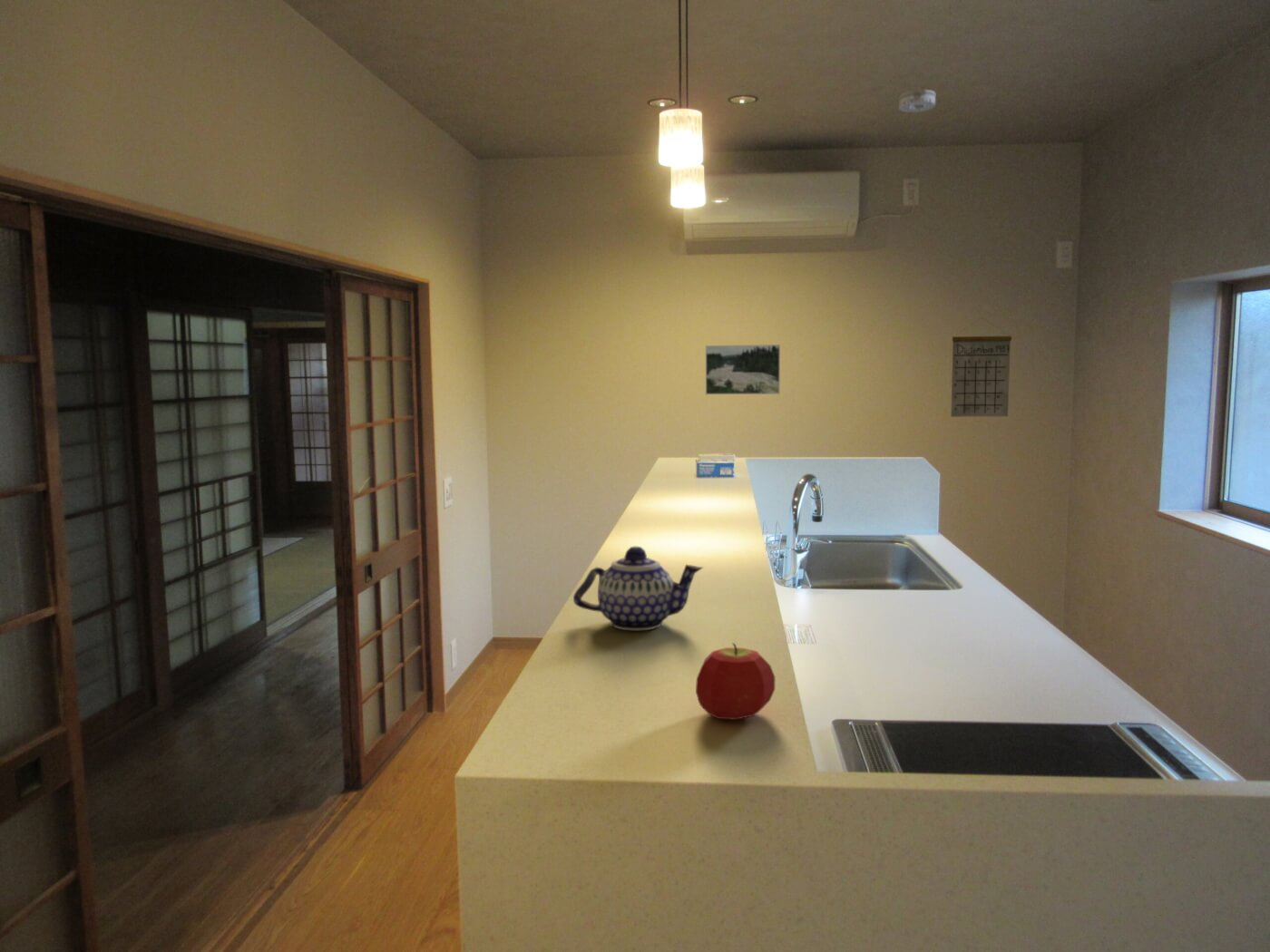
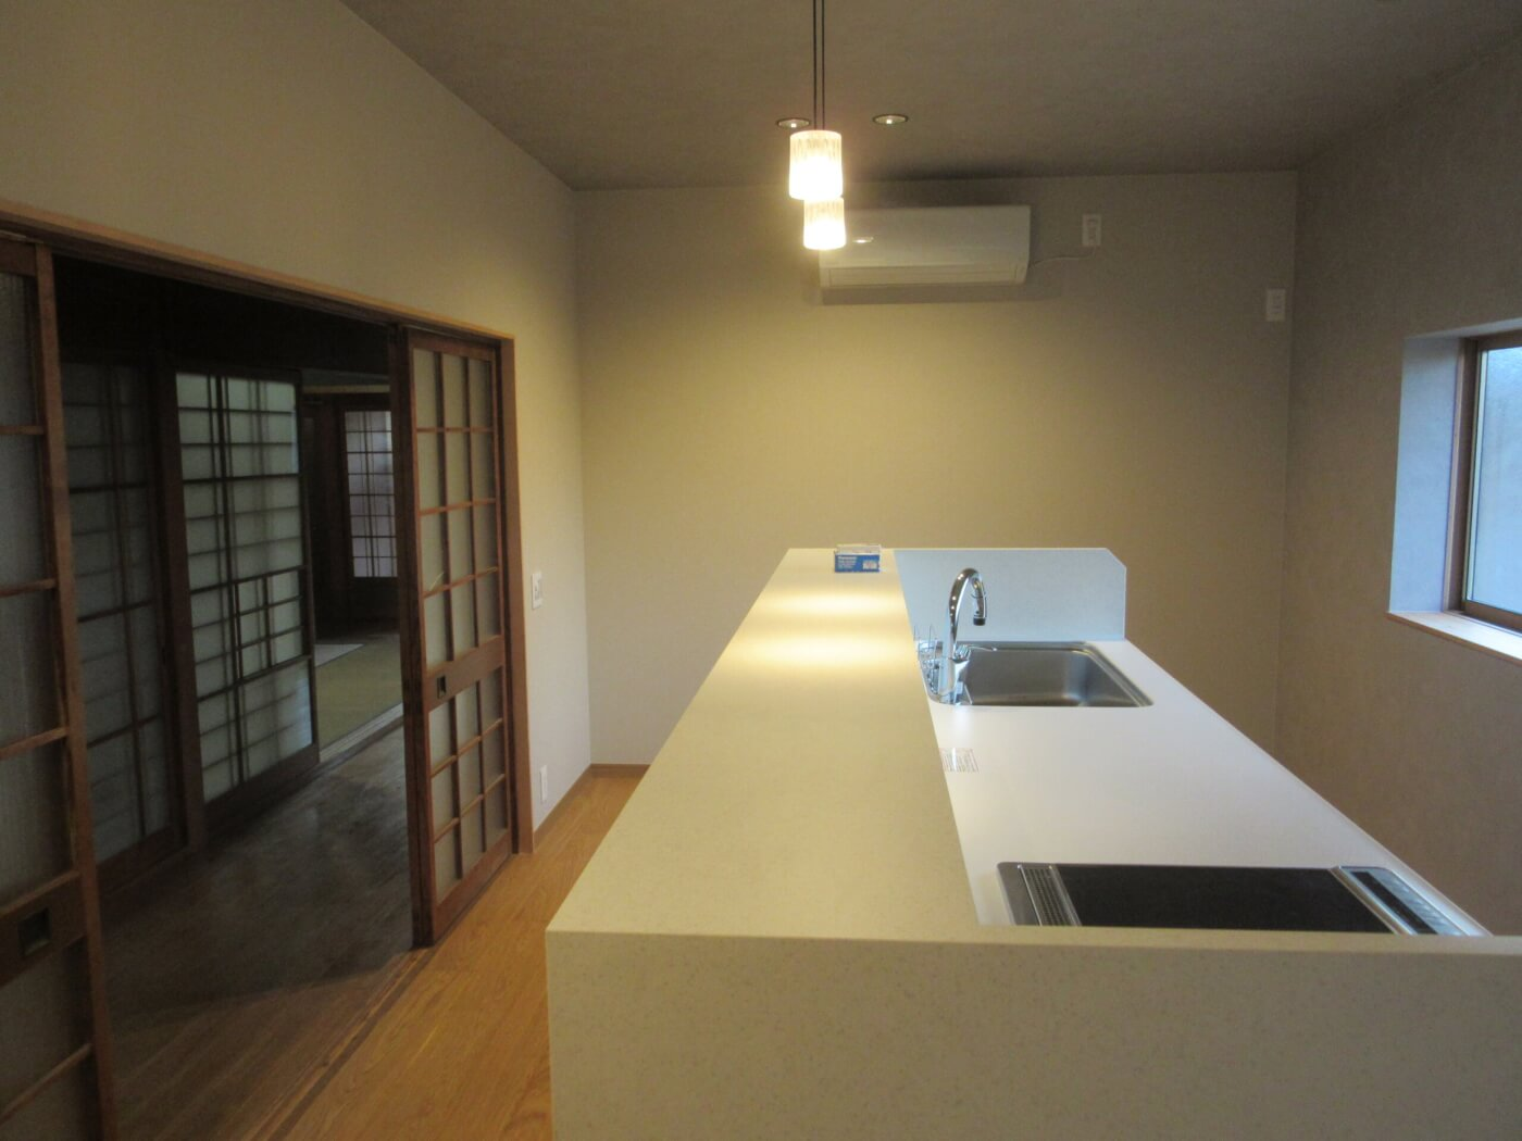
- calendar [950,316,1012,418]
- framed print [705,344,781,395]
- smoke detector [898,88,936,113]
- teapot [572,546,704,631]
- fruit [695,642,776,721]
